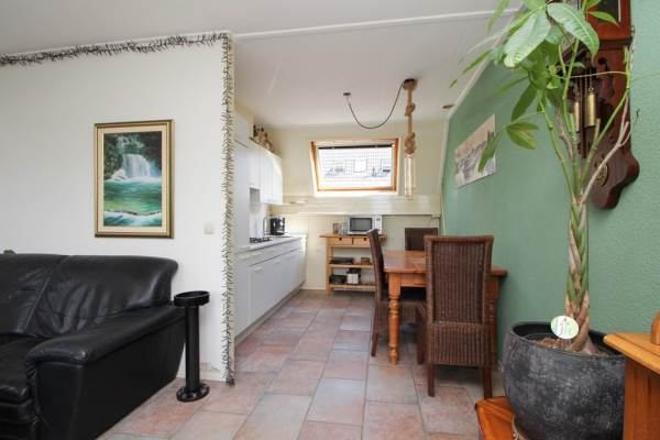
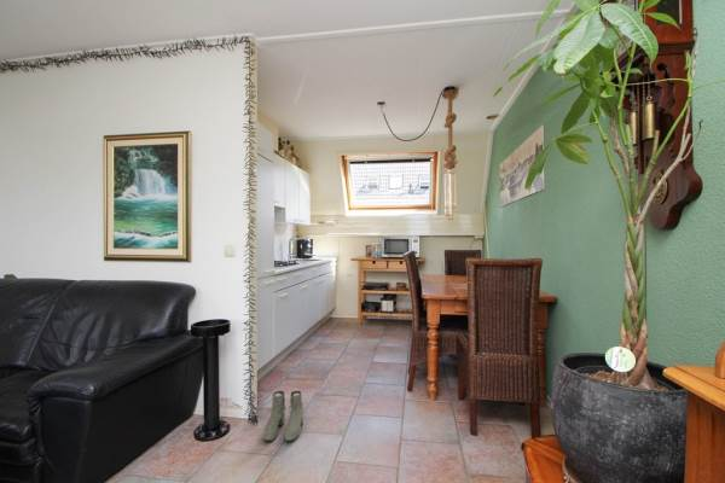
+ boots [262,390,304,442]
